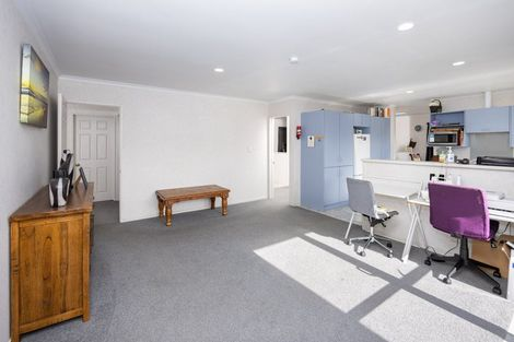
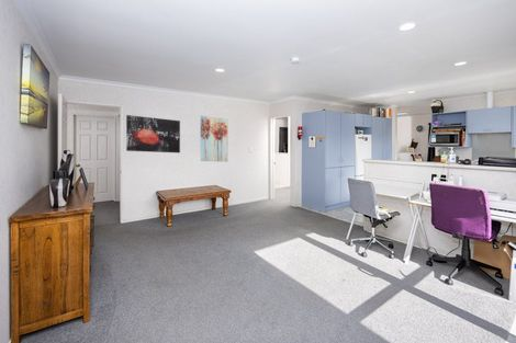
+ wall art [125,114,181,153]
+ wall art [200,115,228,163]
